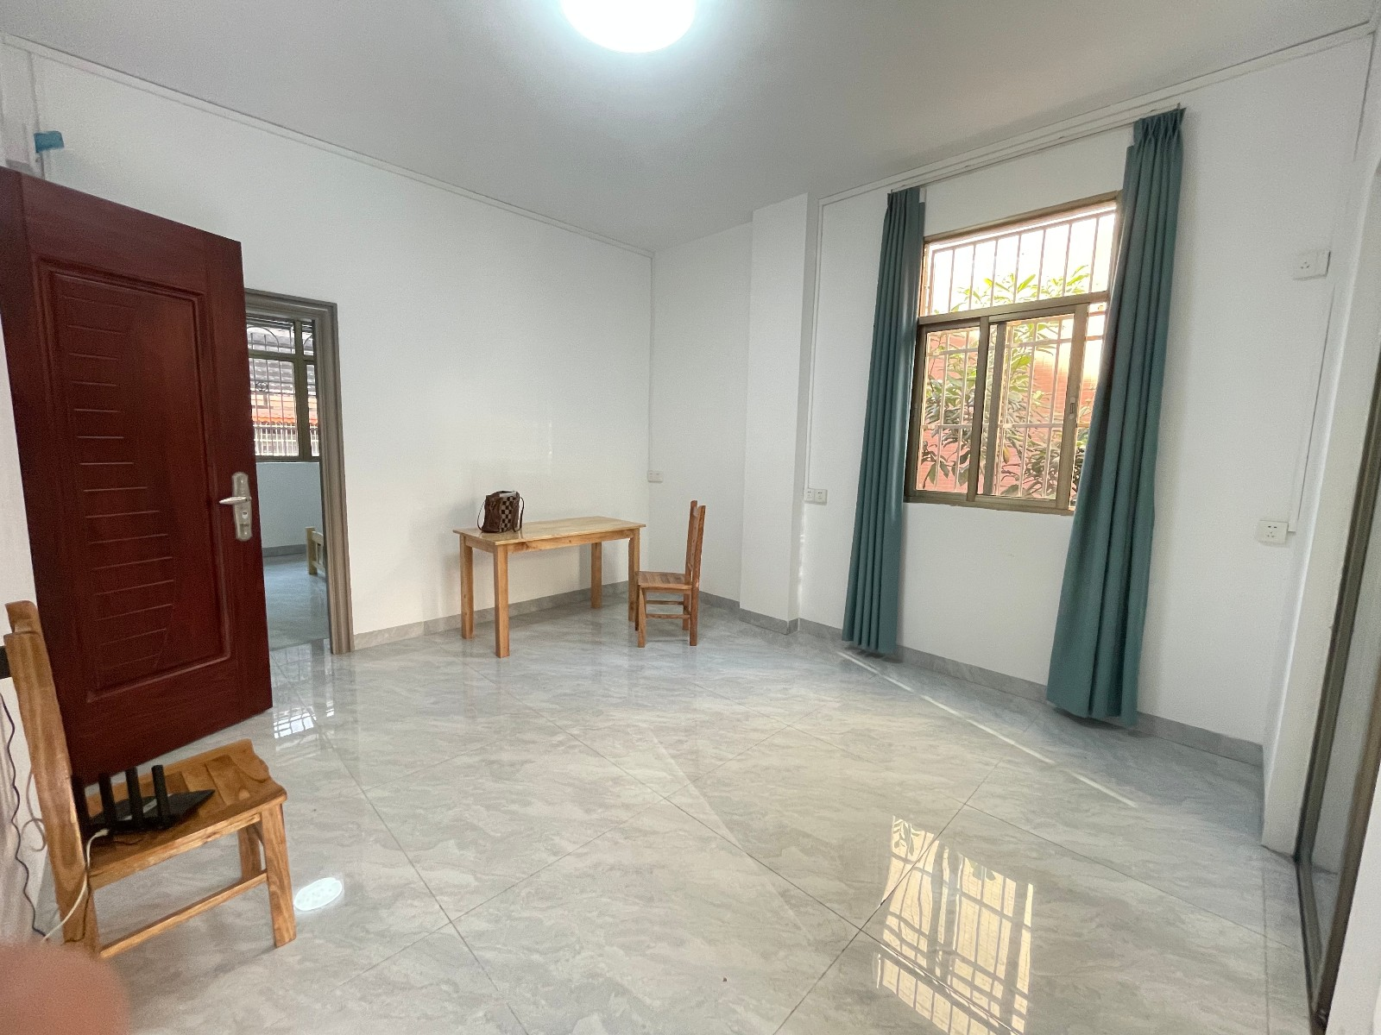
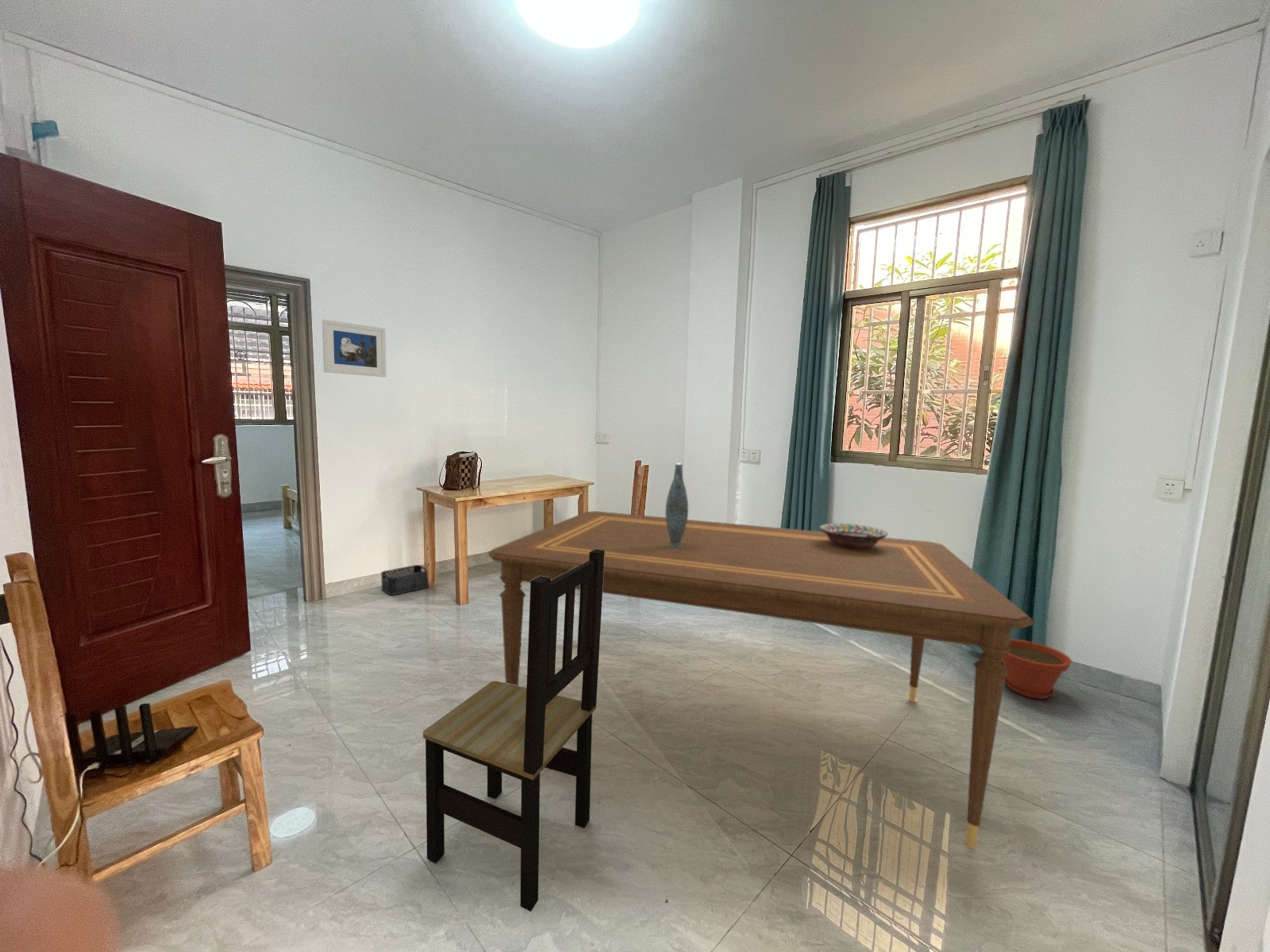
+ dining table [487,510,1034,849]
+ dining chair [422,549,605,912]
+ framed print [321,319,387,378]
+ storage bin [380,564,429,596]
+ decorative bowl [818,523,889,549]
+ plant pot [1002,639,1073,700]
+ vase [664,463,689,548]
